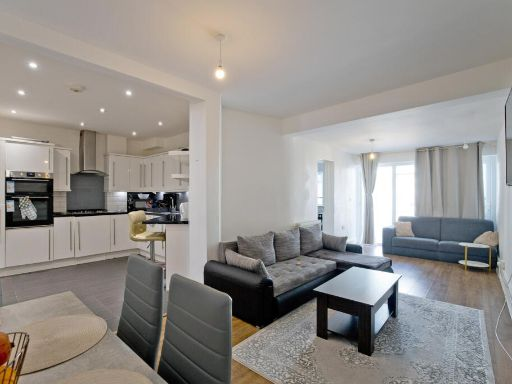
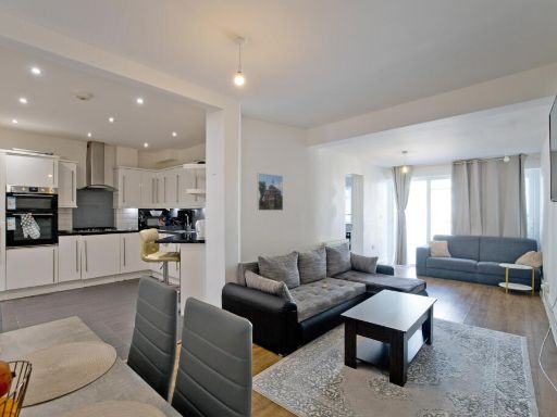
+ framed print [256,172,284,212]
